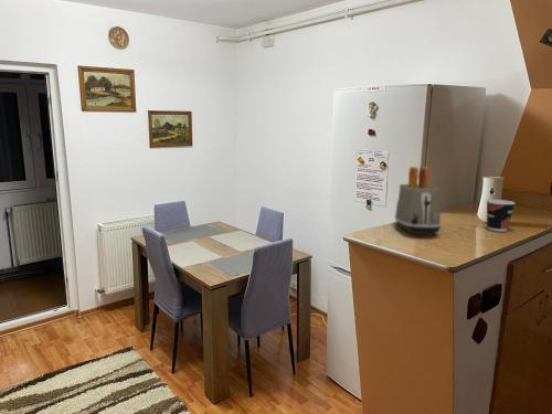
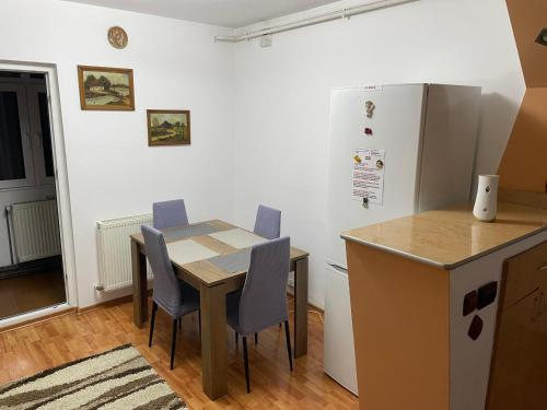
- cup [486,199,516,233]
- toaster [394,166,443,237]
